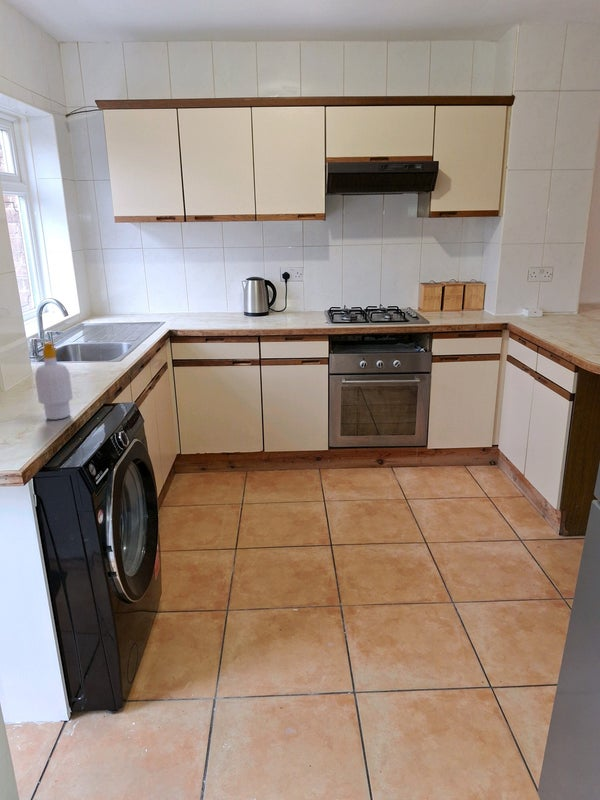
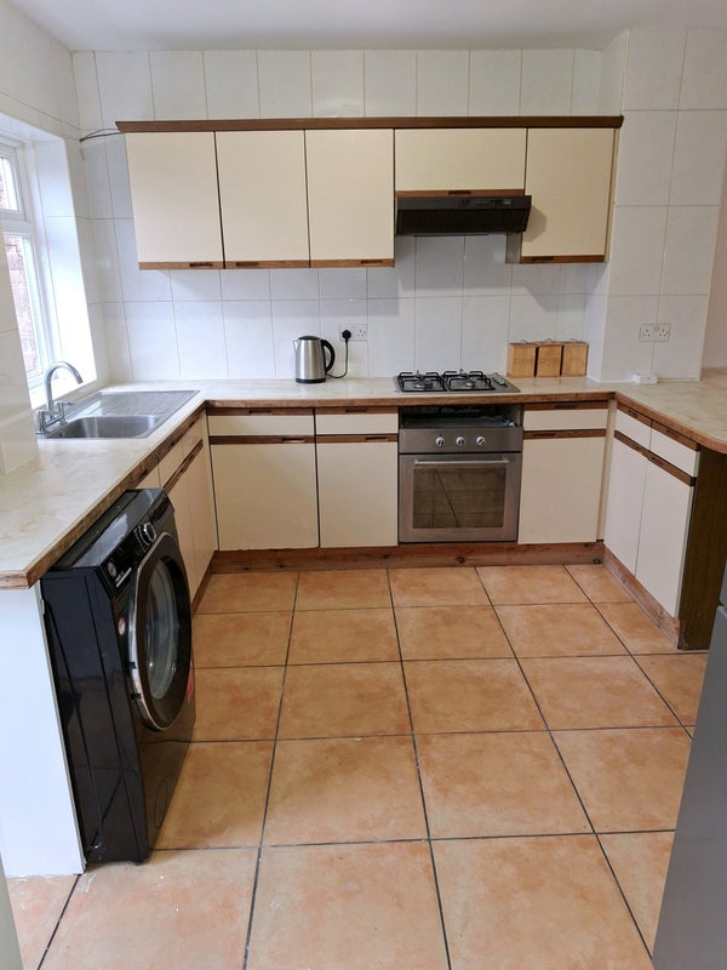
- soap bottle [34,342,74,421]
